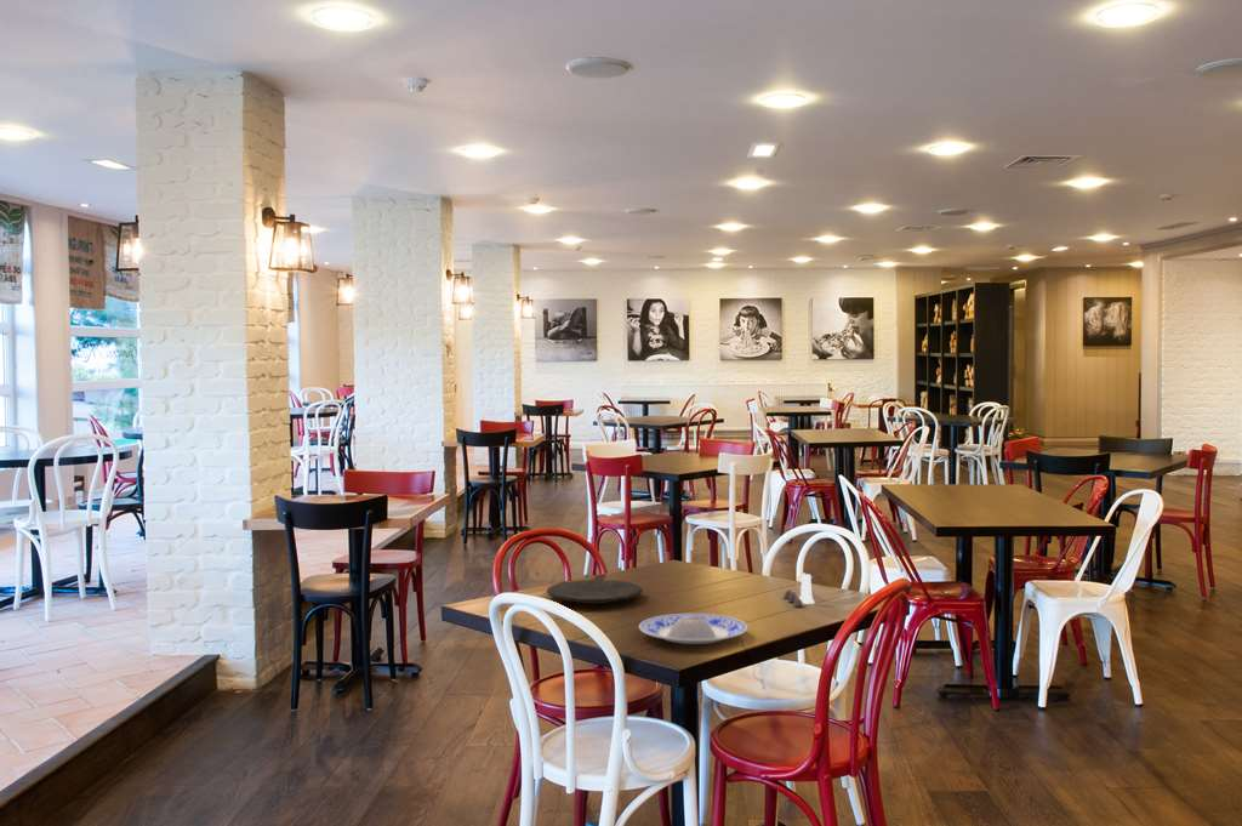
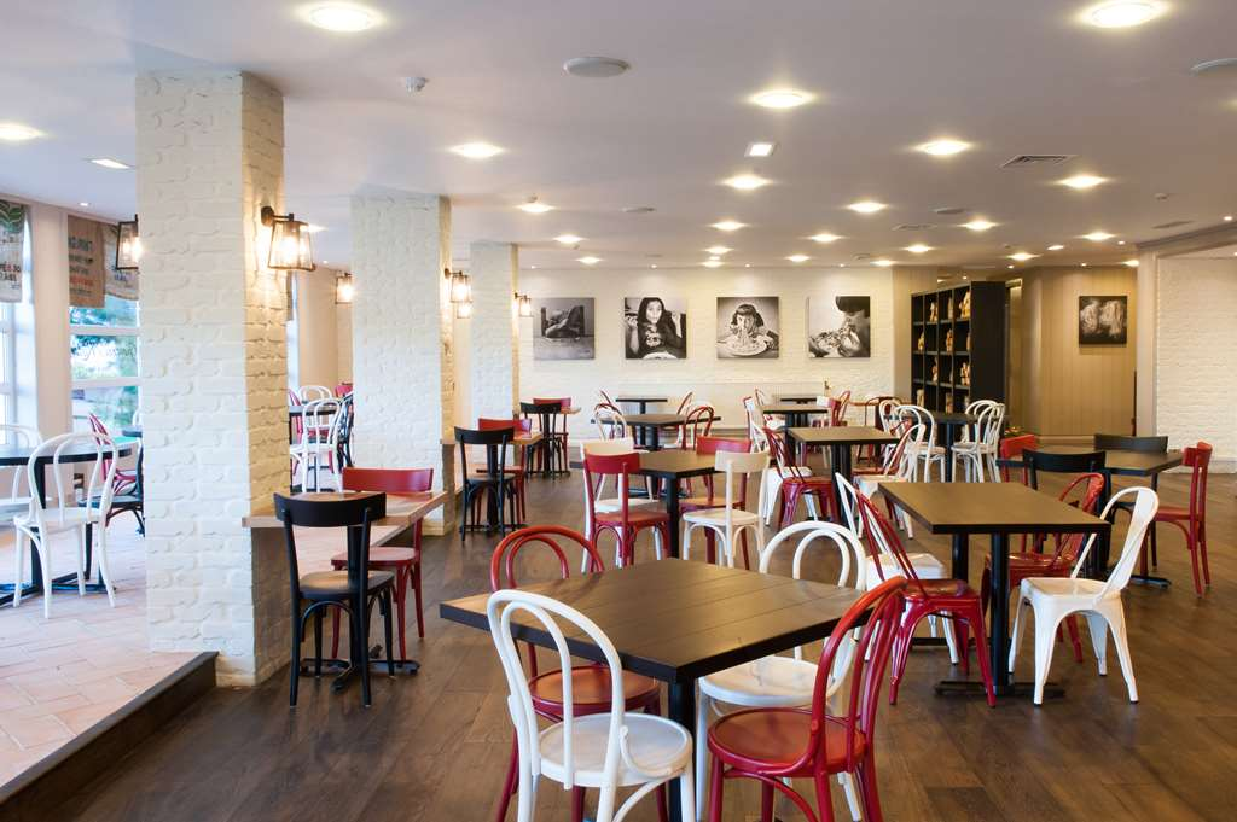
- salt and pepper shaker set [782,571,815,608]
- plate [638,613,748,645]
- plate [546,579,644,605]
